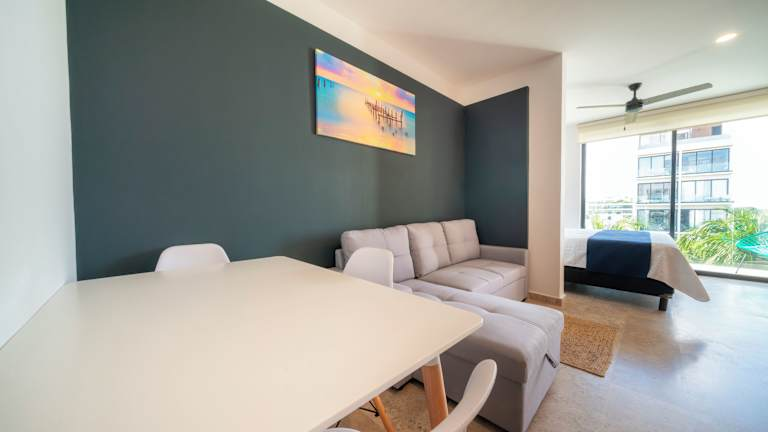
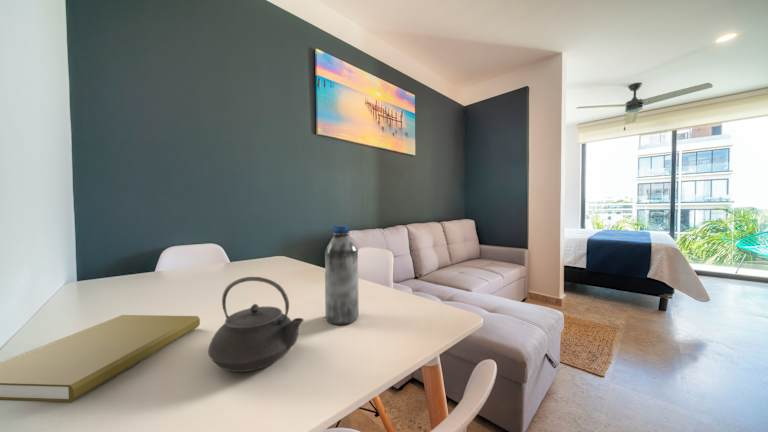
+ teapot [207,276,305,373]
+ water bottle [324,225,360,326]
+ book [0,314,201,403]
